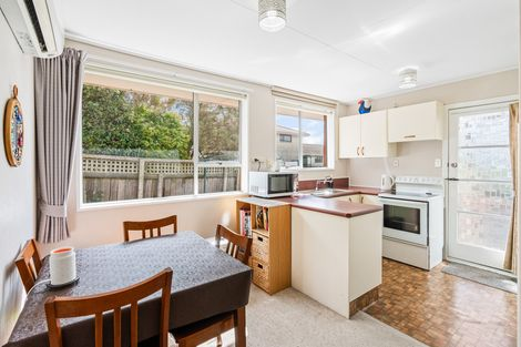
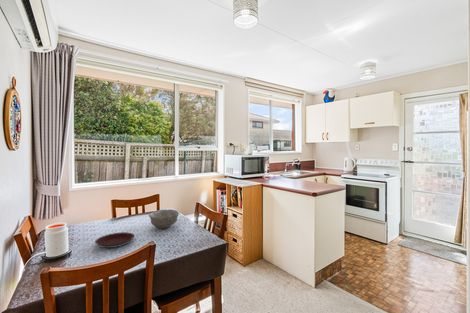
+ bowl [148,209,180,230]
+ plate [94,231,135,249]
